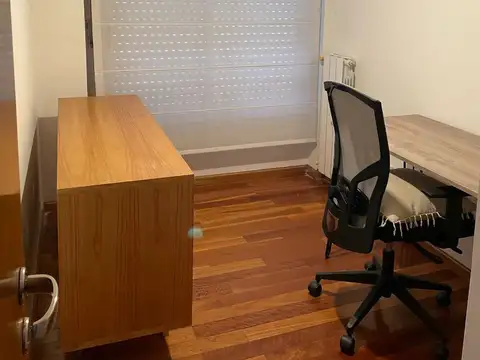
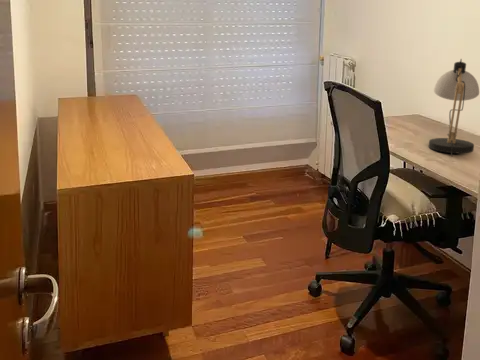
+ desk lamp [428,58,480,157]
